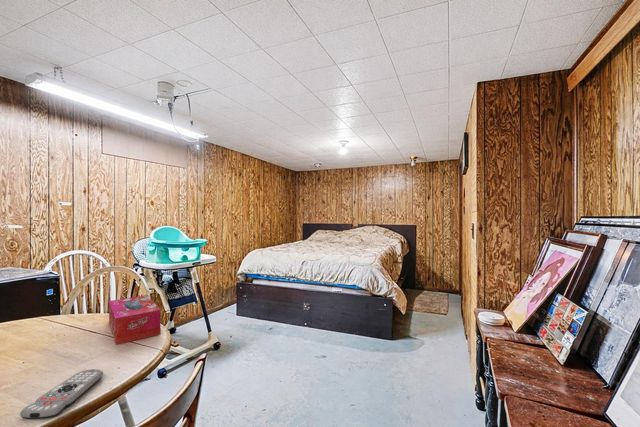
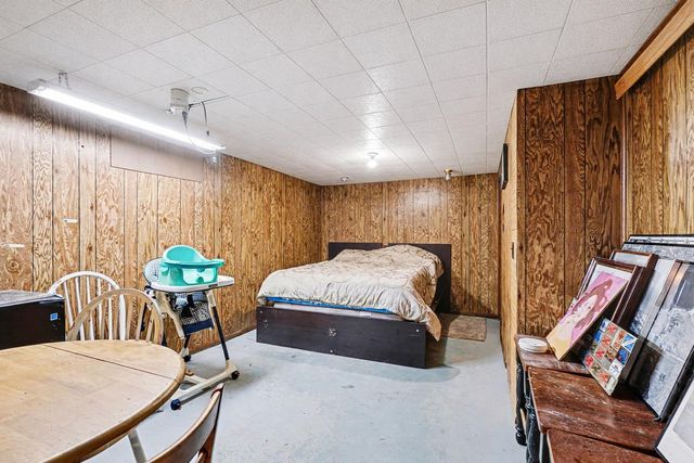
- tissue box [108,294,161,345]
- remote control [19,368,104,420]
